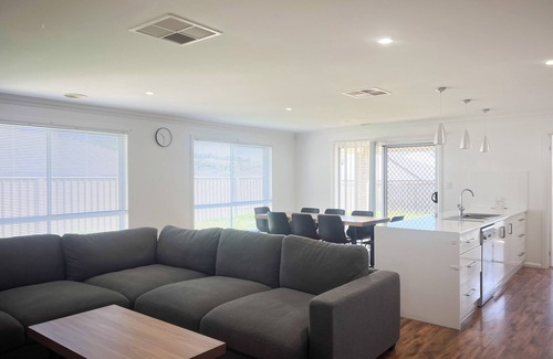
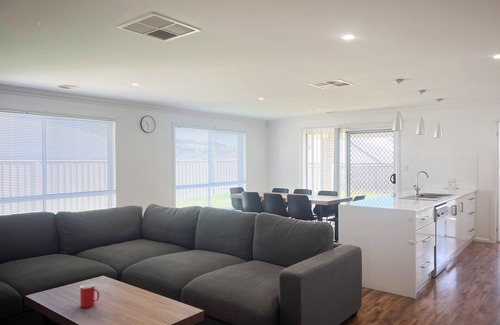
+ cup [79,283,100,309]
